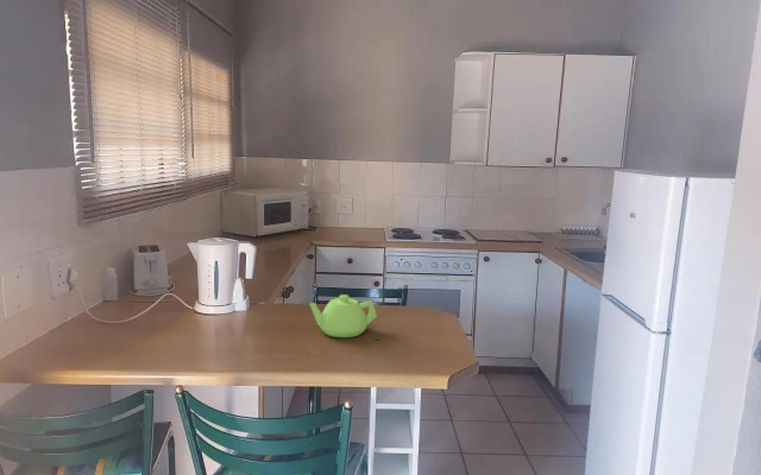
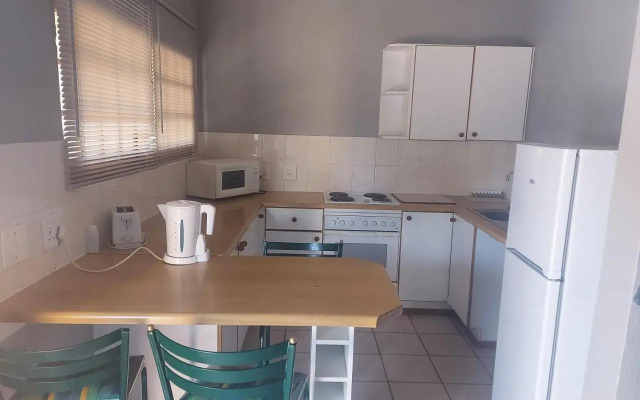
- teapot [309,293,378,338]
